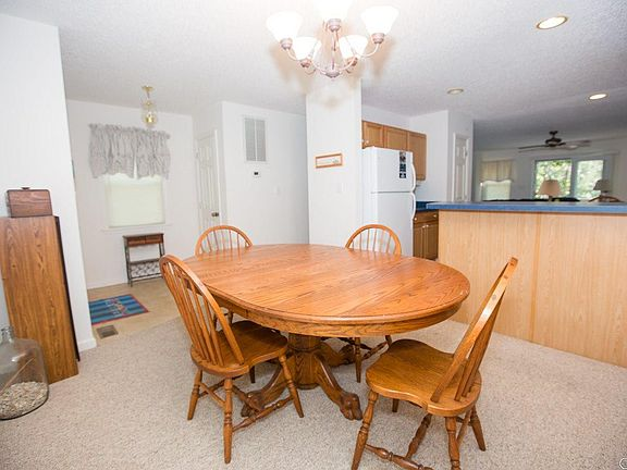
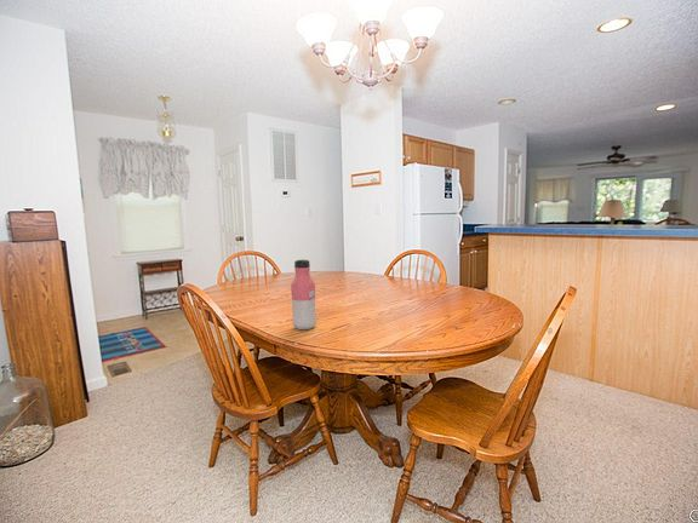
+ water bottle [290,259,317,331]
